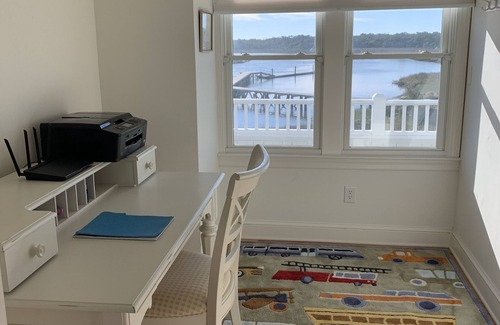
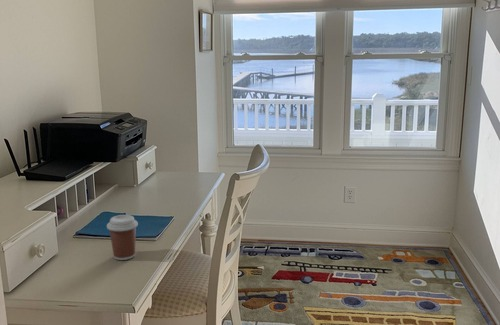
+ coffee cup [106,214,139,261]
